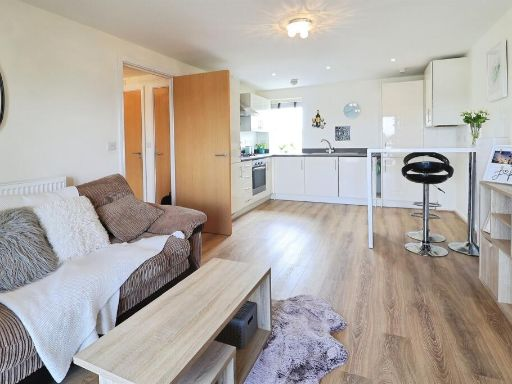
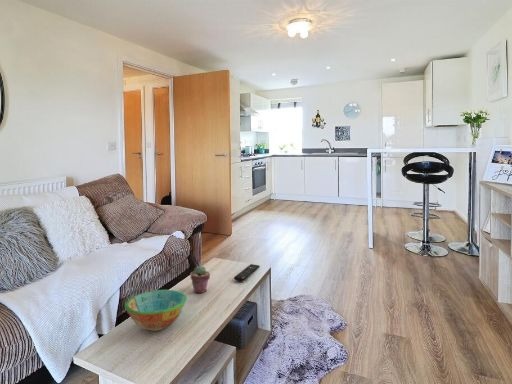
+ remote control [233,263,261,282]
+ bowl [124,289,188,332]
+ potted succulent [189,264,211,294]
